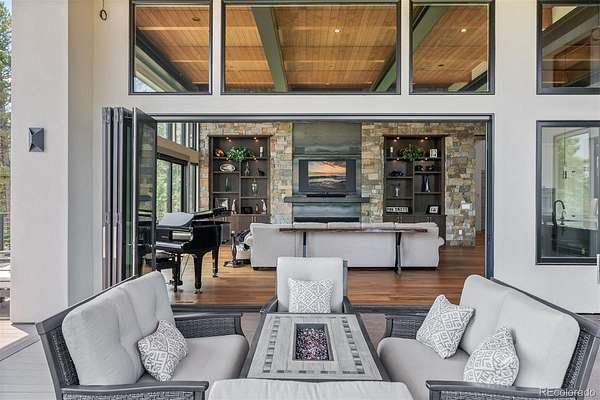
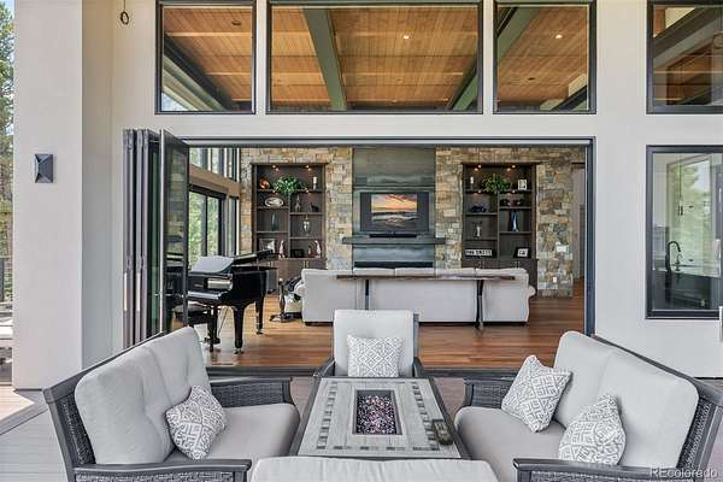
+ remote control [430,418,454,446]
